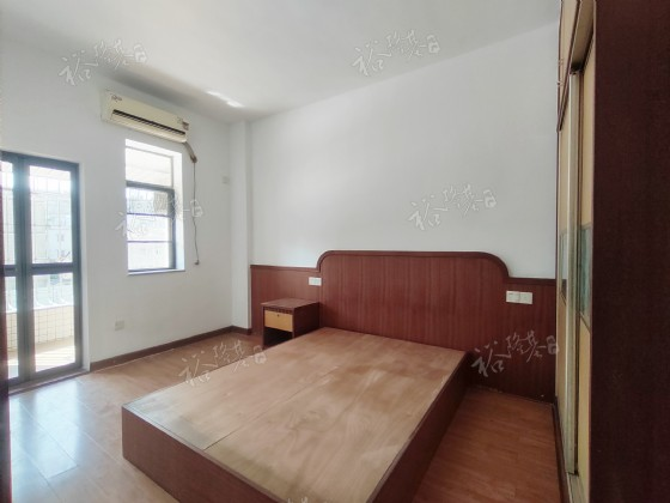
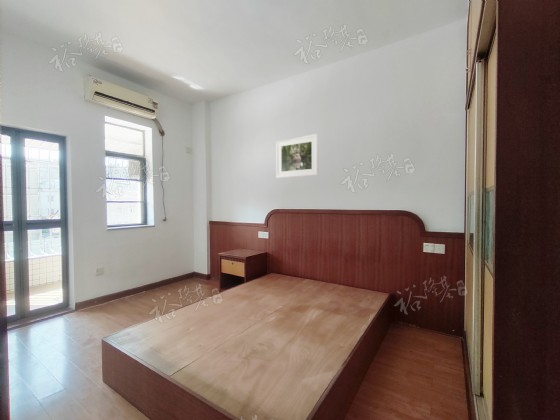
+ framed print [275,133,319,179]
